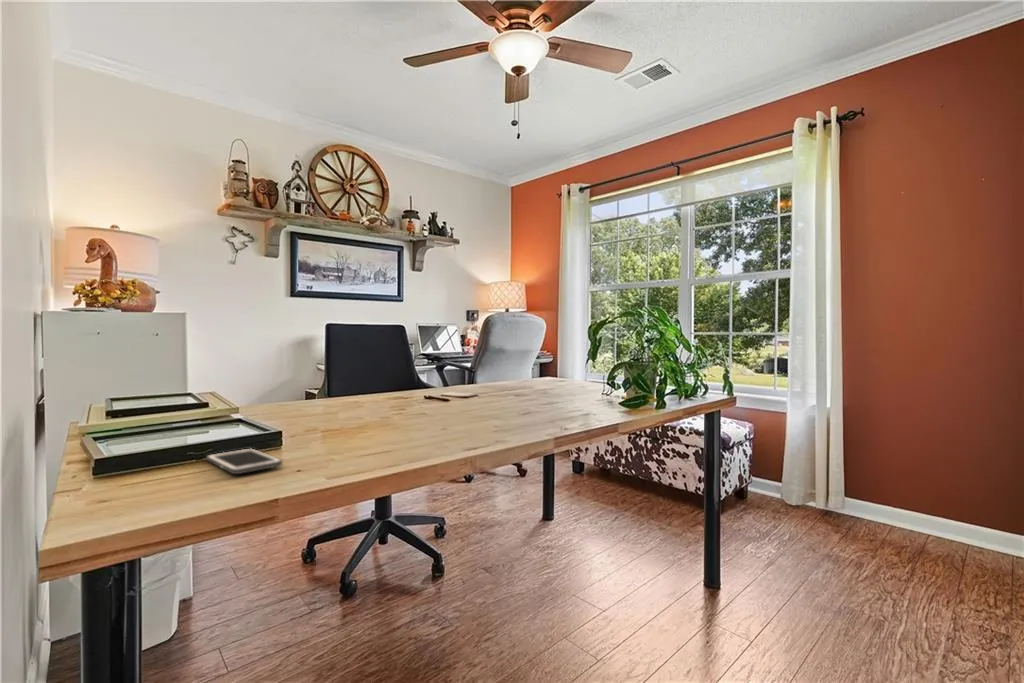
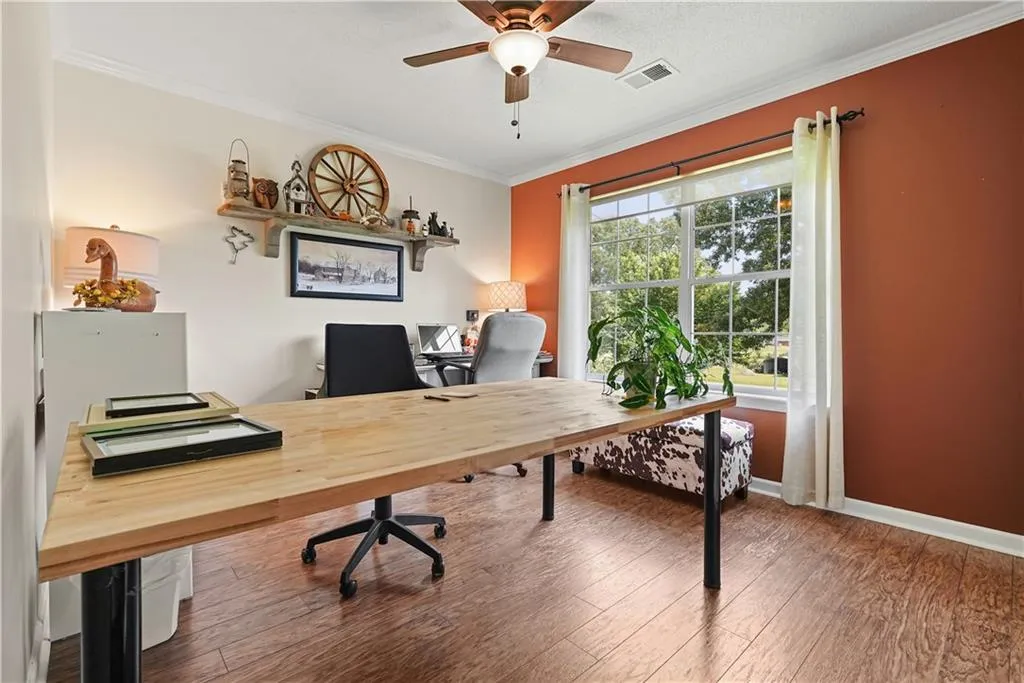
- cell phone [205,447,283,475]
